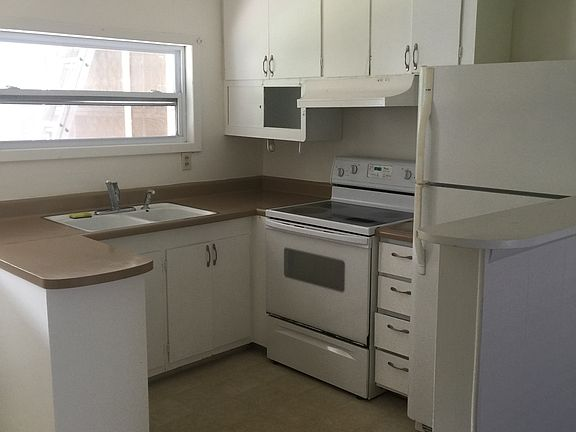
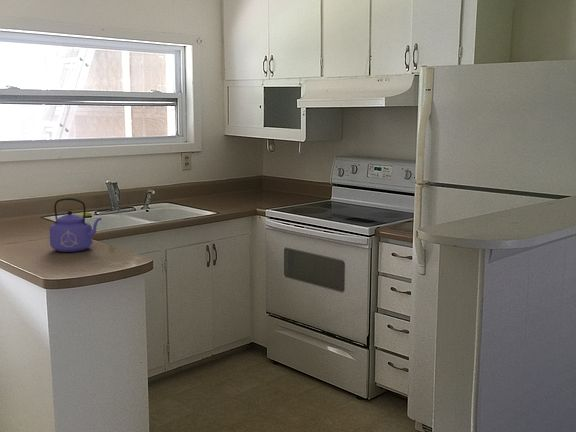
+ kettle [48,197,102,253]
